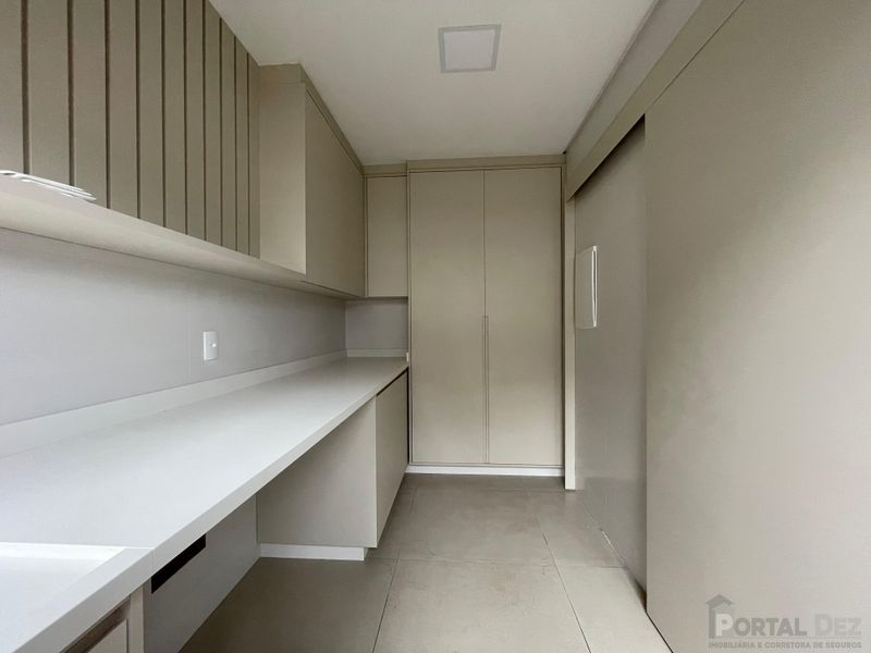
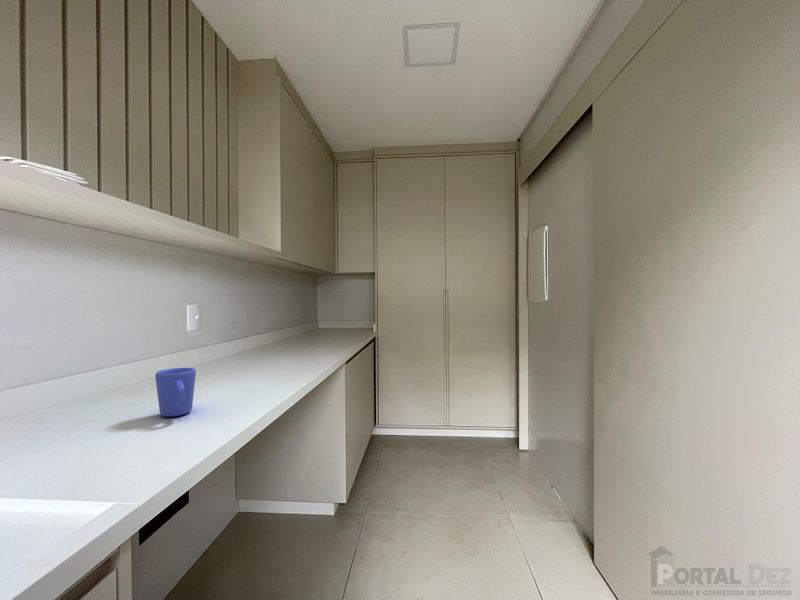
+ mug [154,367,197,418]
